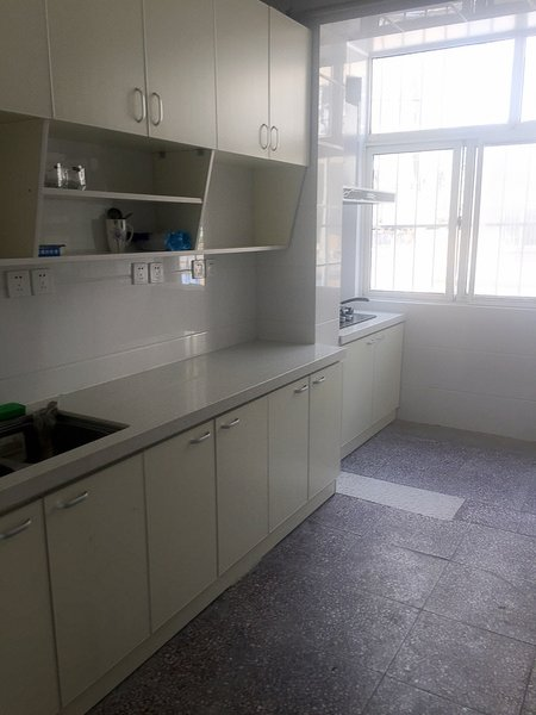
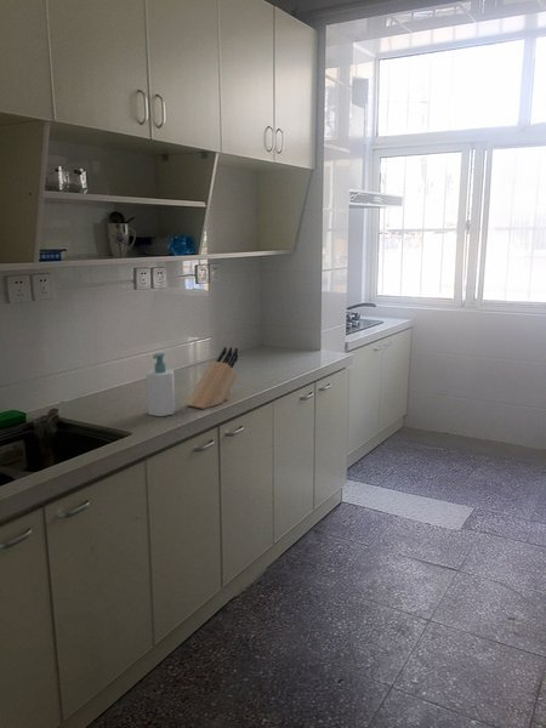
+ knife block [186,346,239,410]
+ soap bottle [146,352,176,417]
